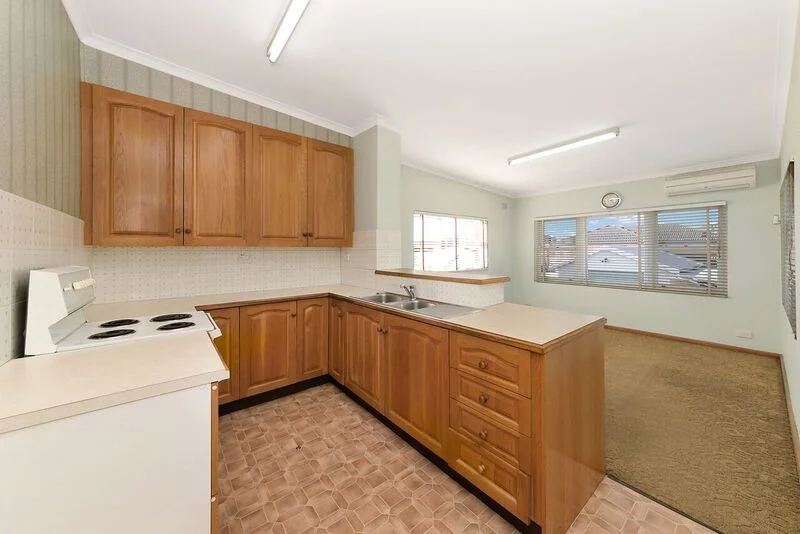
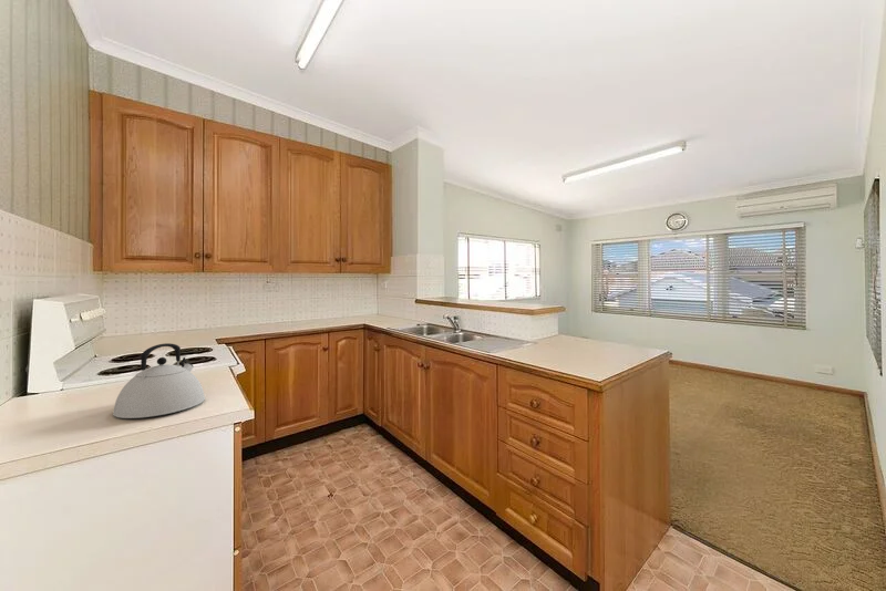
+ kettle [112,342,206,419]
